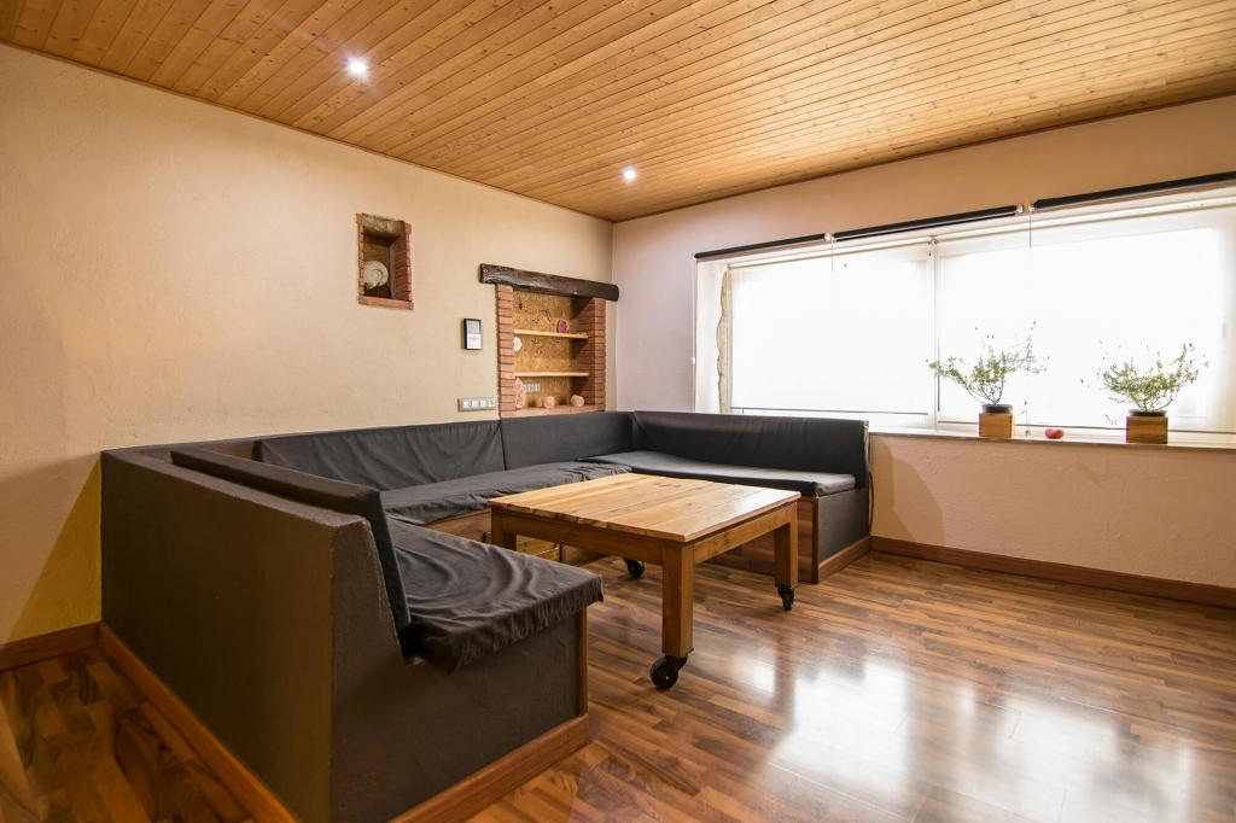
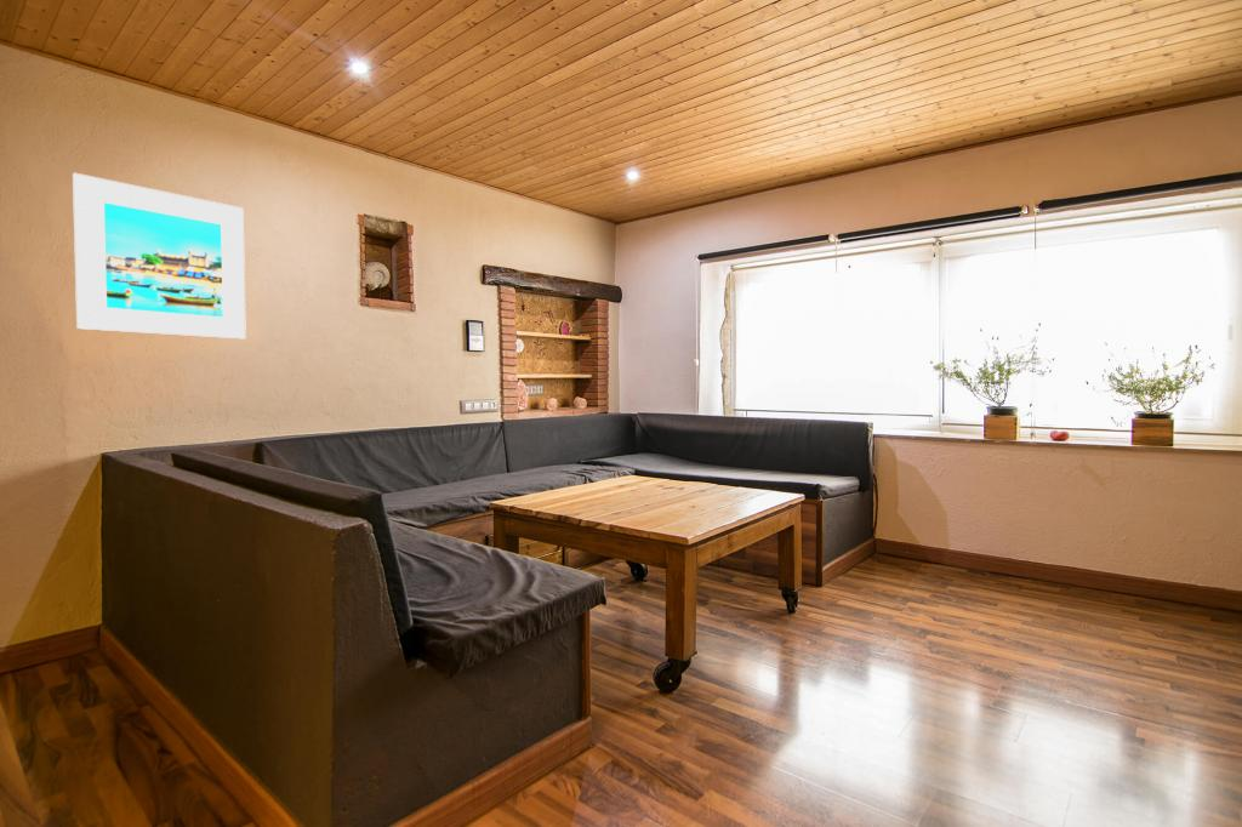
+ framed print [72,172,247,341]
